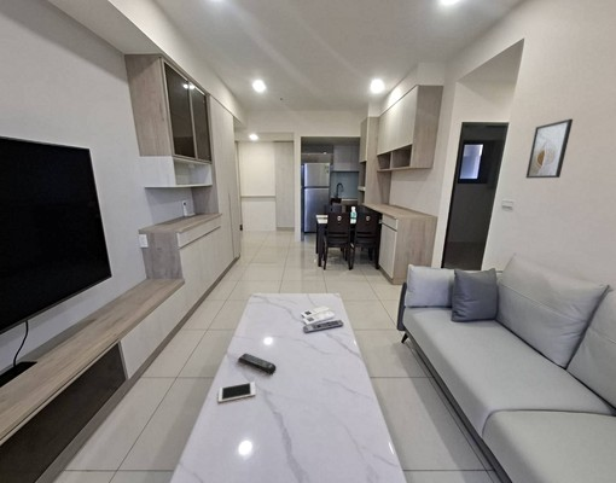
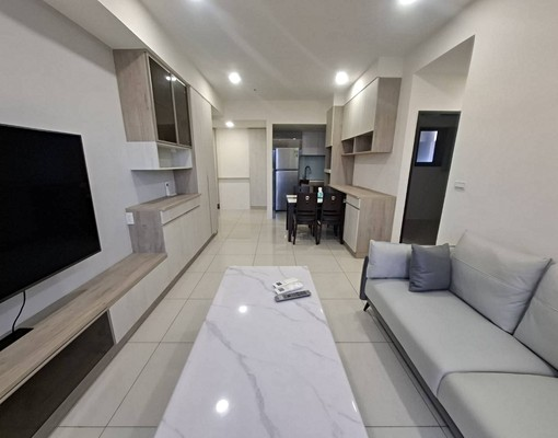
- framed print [524,118,574,180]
- remote control [237,353,278,374]
- cell phone [217,380,257,403]
